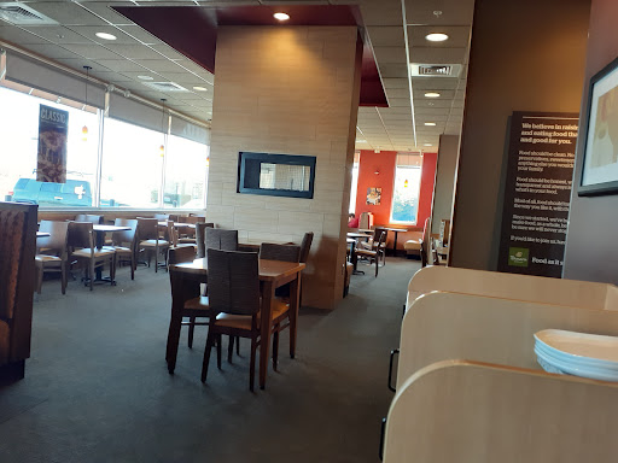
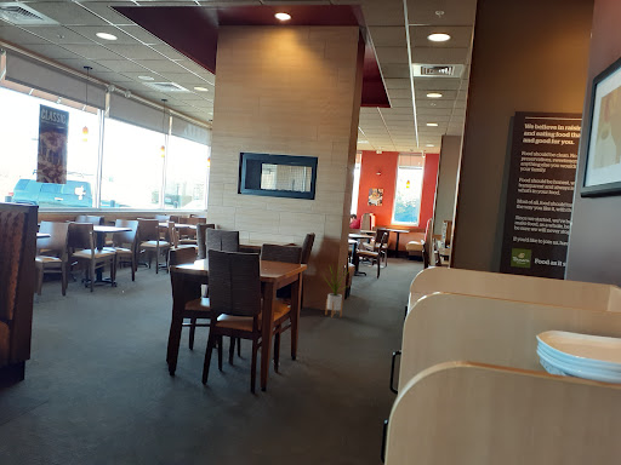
+ house plant [323,263,352,318]
